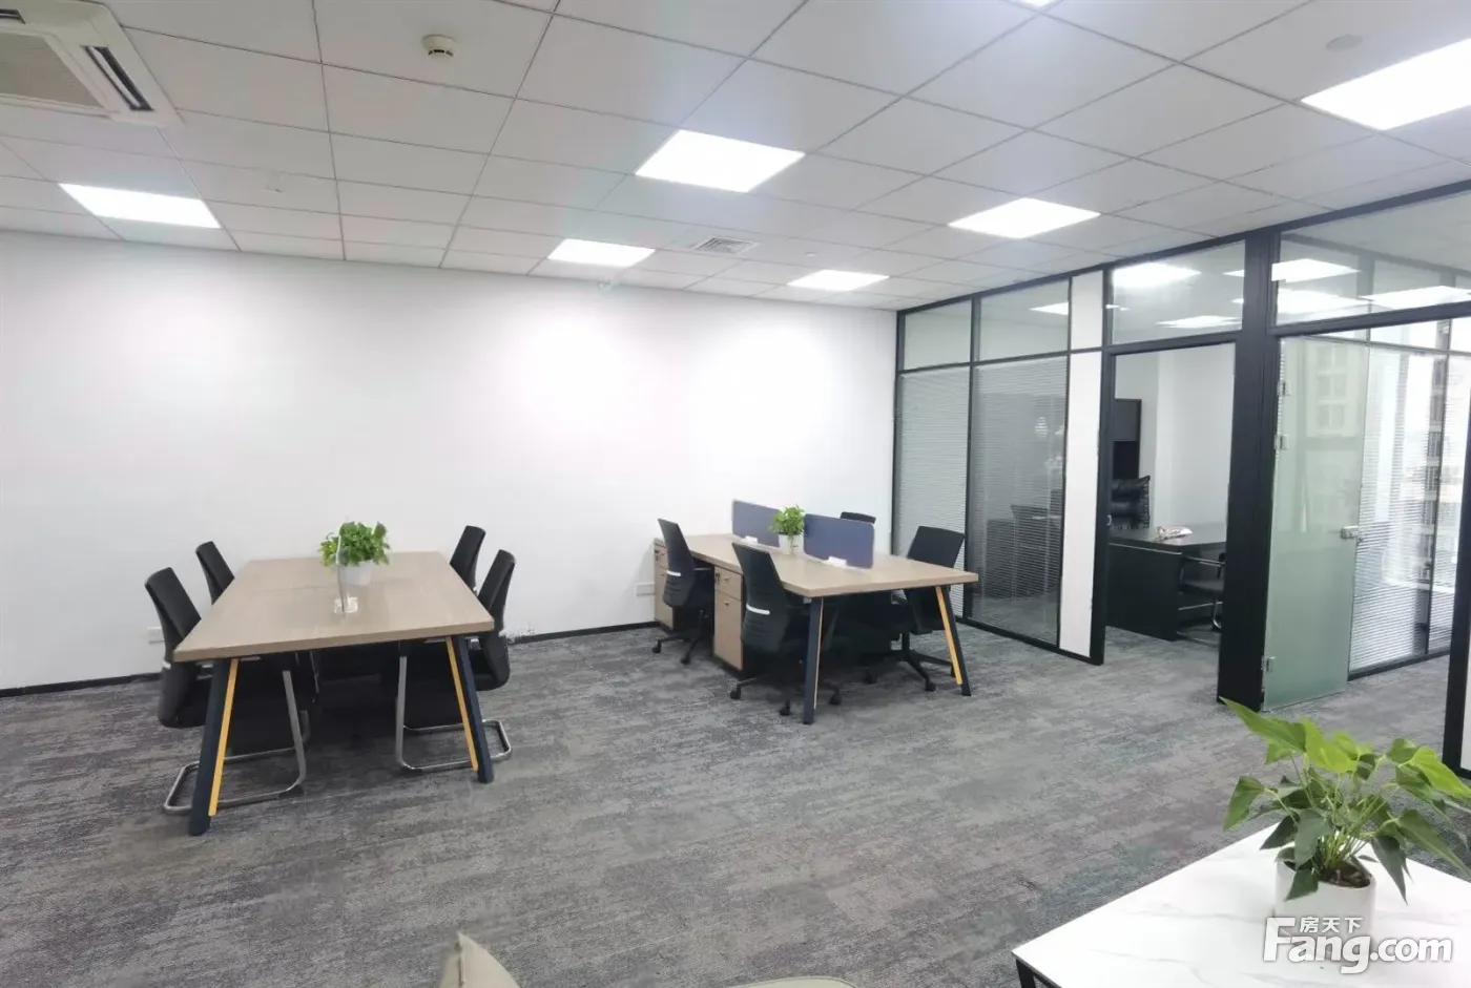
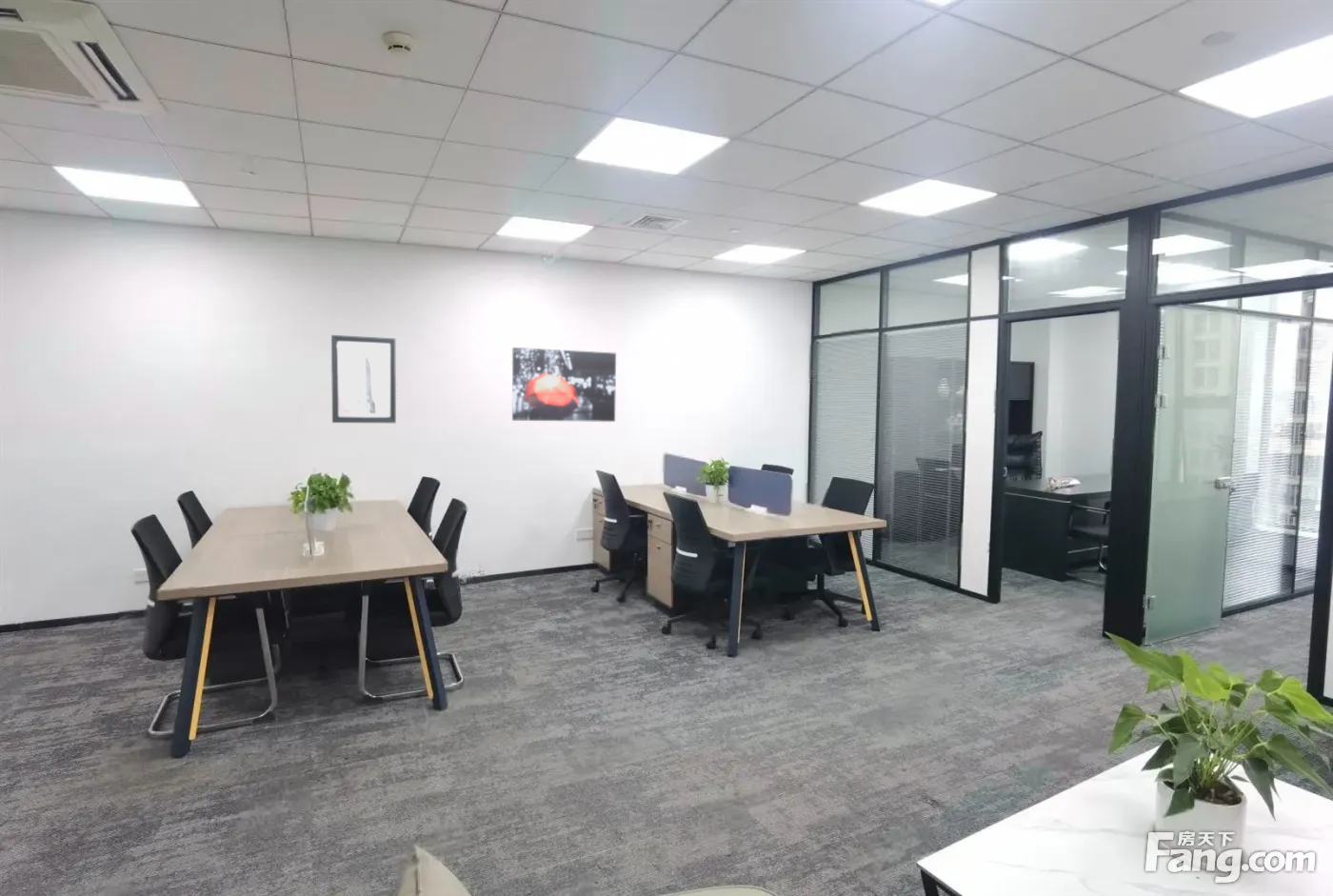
+ wall art [511,347,617,423]
+ wall art [330,334,397,424]
